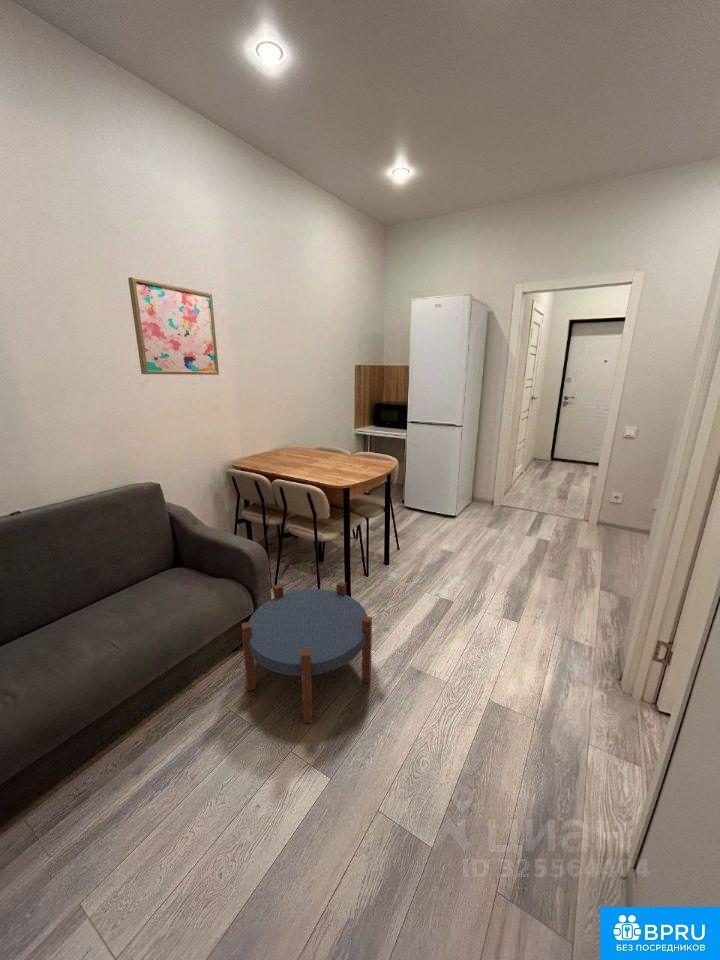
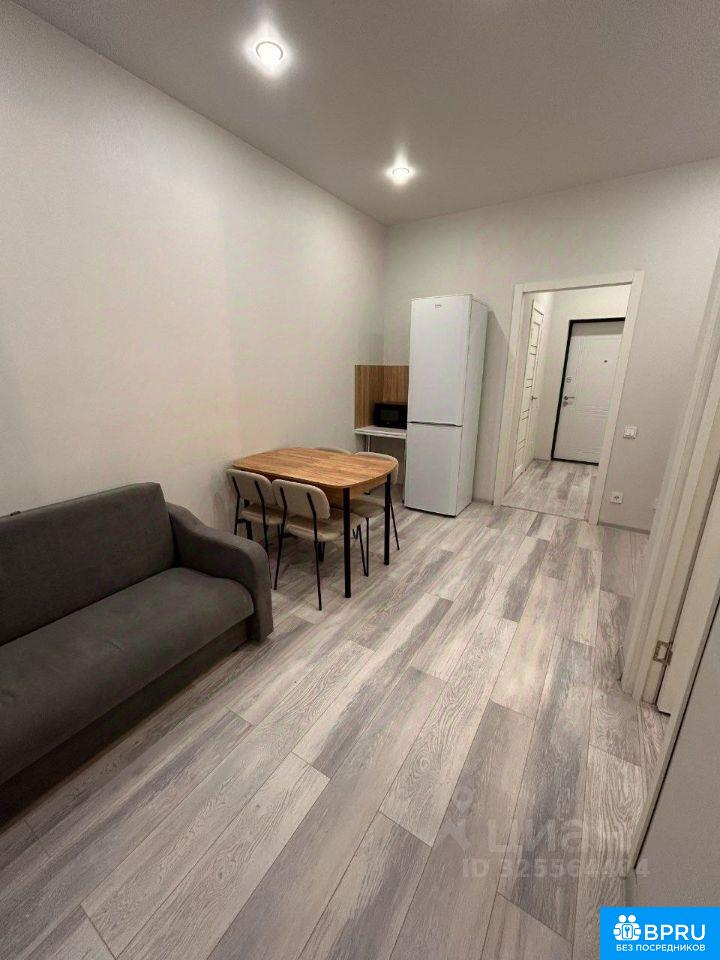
- side table [240,580,373,724]
- wall art [127,276,220,376]
